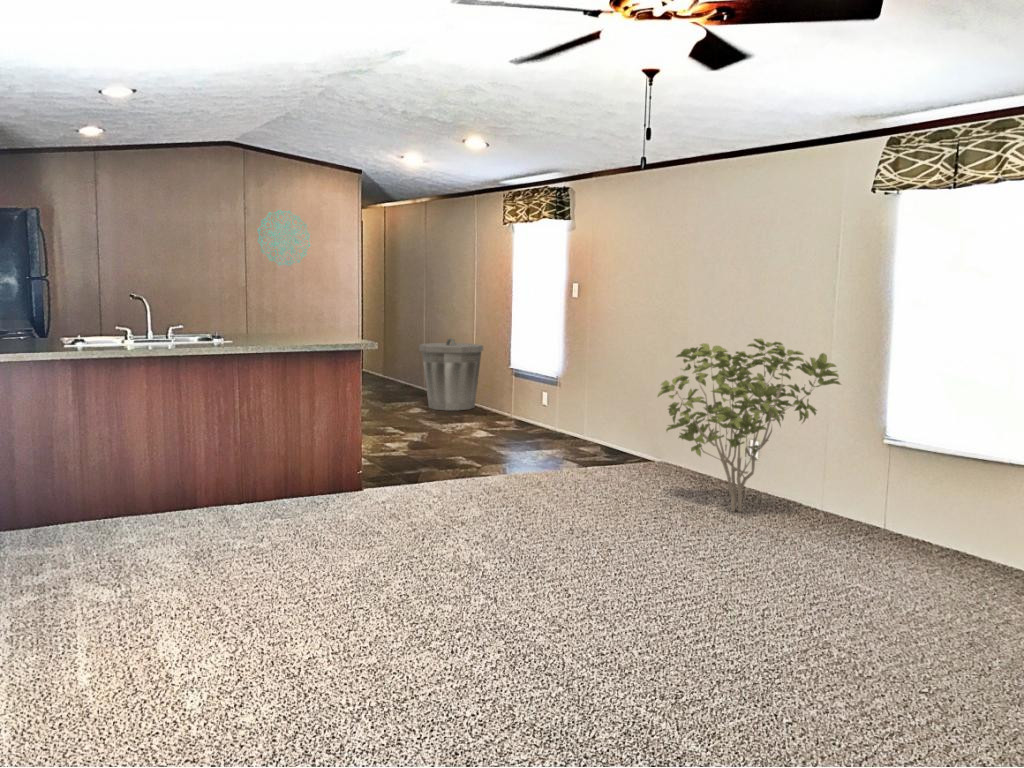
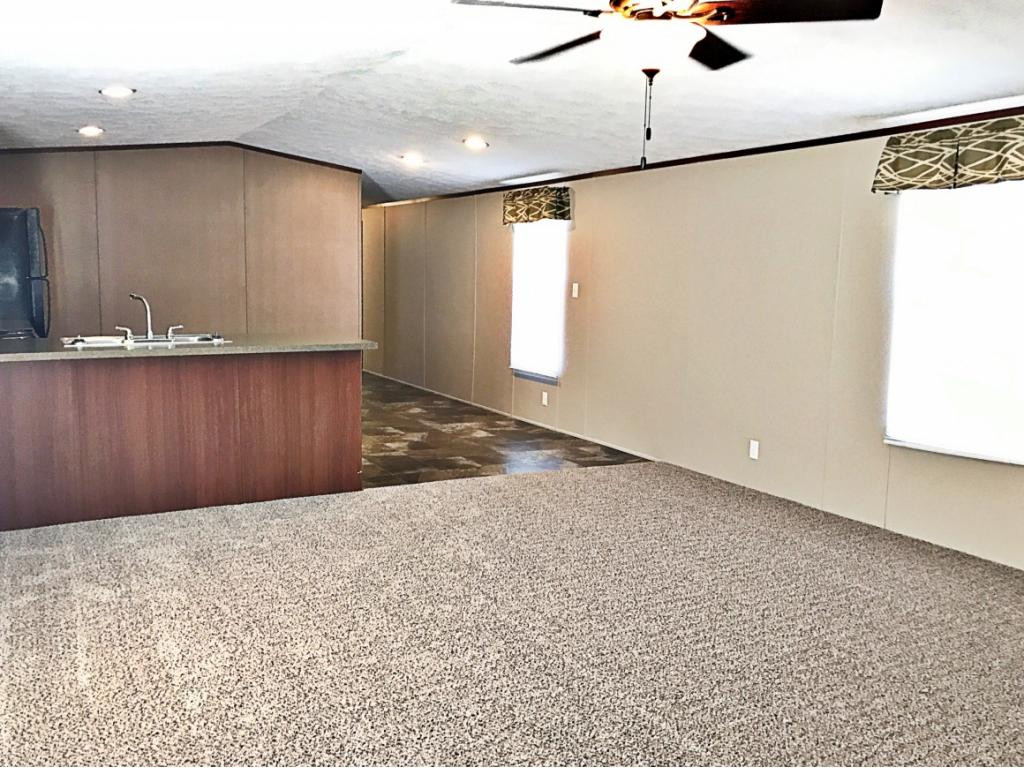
- shrub [656,338,843,513]
- trash can [418,337,484,411]
- wall decoration [256,209,311,267]
